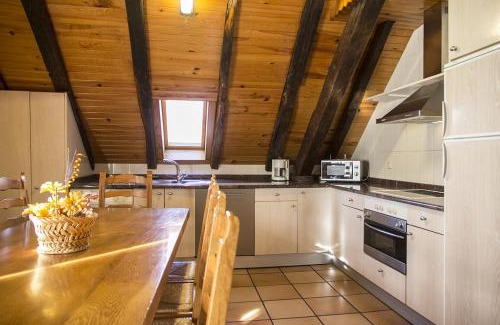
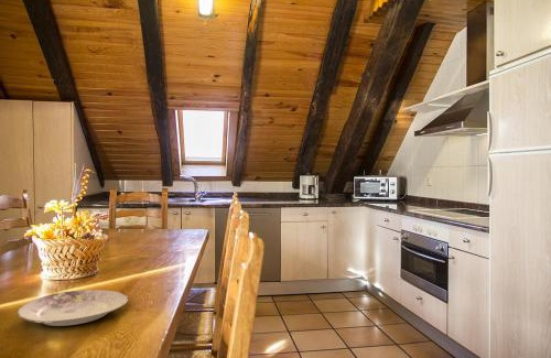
+ plate [17,289,129,327]
